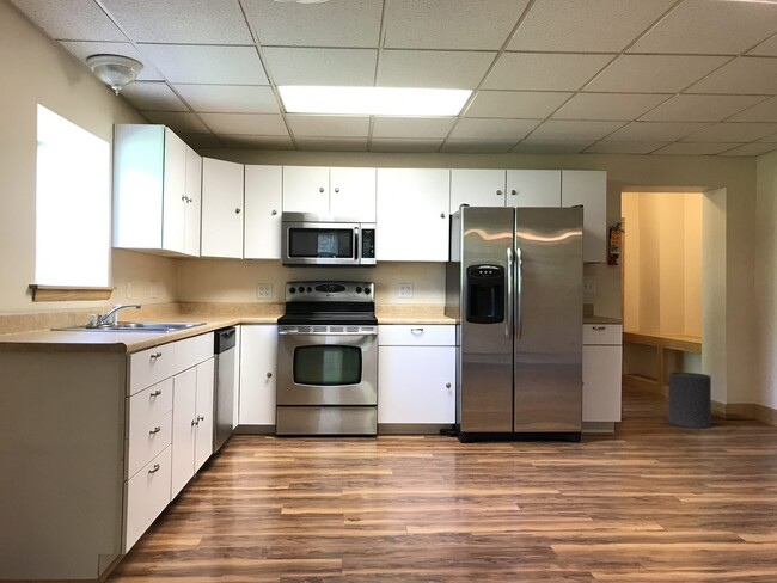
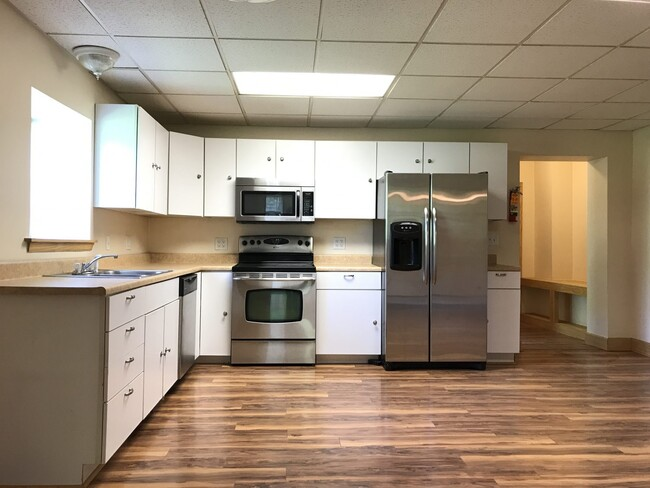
- trash can [667,372,712,429]
